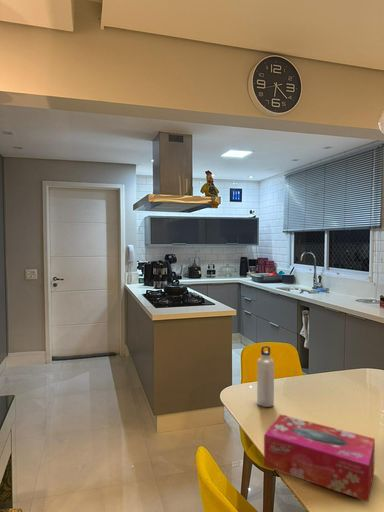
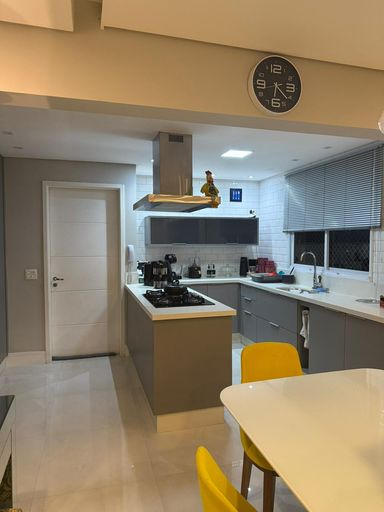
- water bottle [256,345,275,408]
- tissue box [263,413,376,503]
